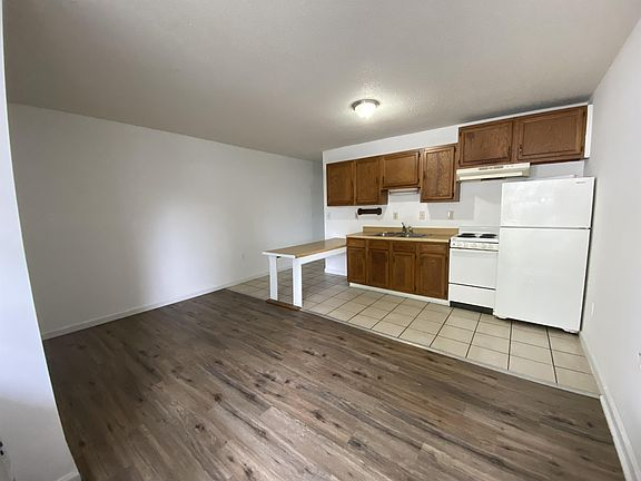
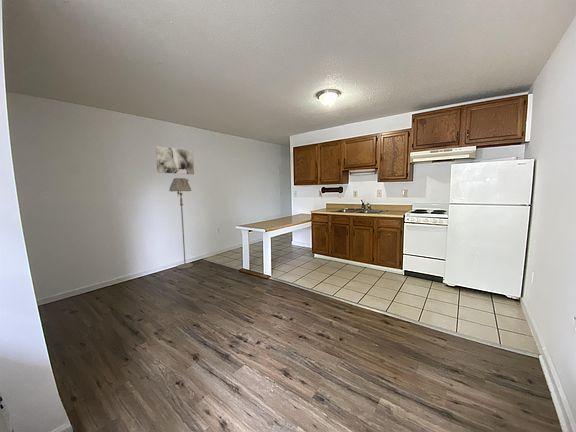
+ wall art [154,145,195,175]
+ floor lamp [168,177,194,270]
